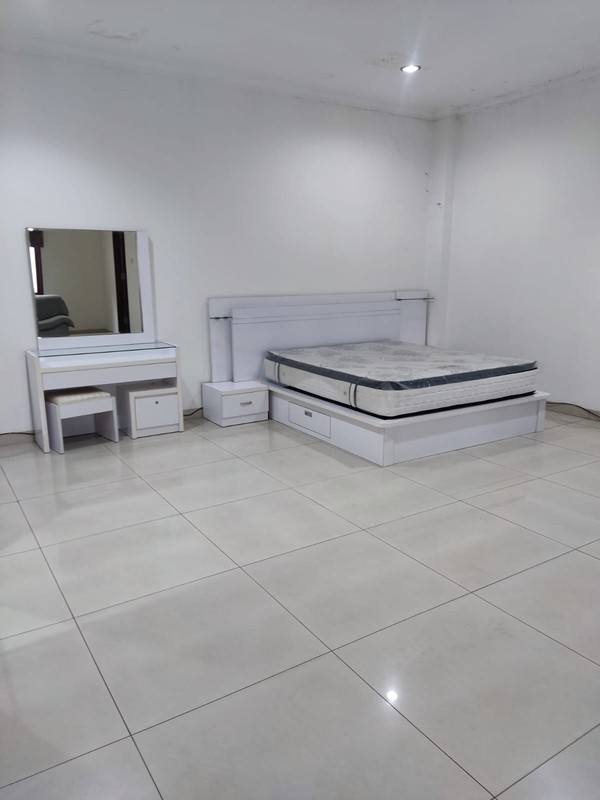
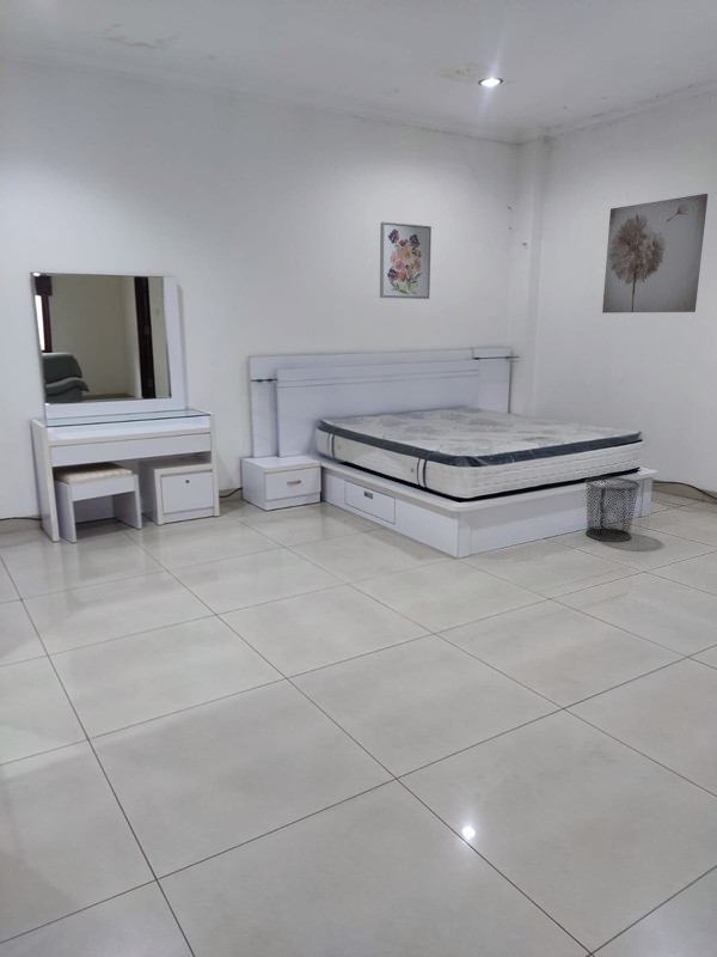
+ wall art [601,193,709,315]
+ waste bin [584,475,642,543]
+ wall art [379,221,433,300]
